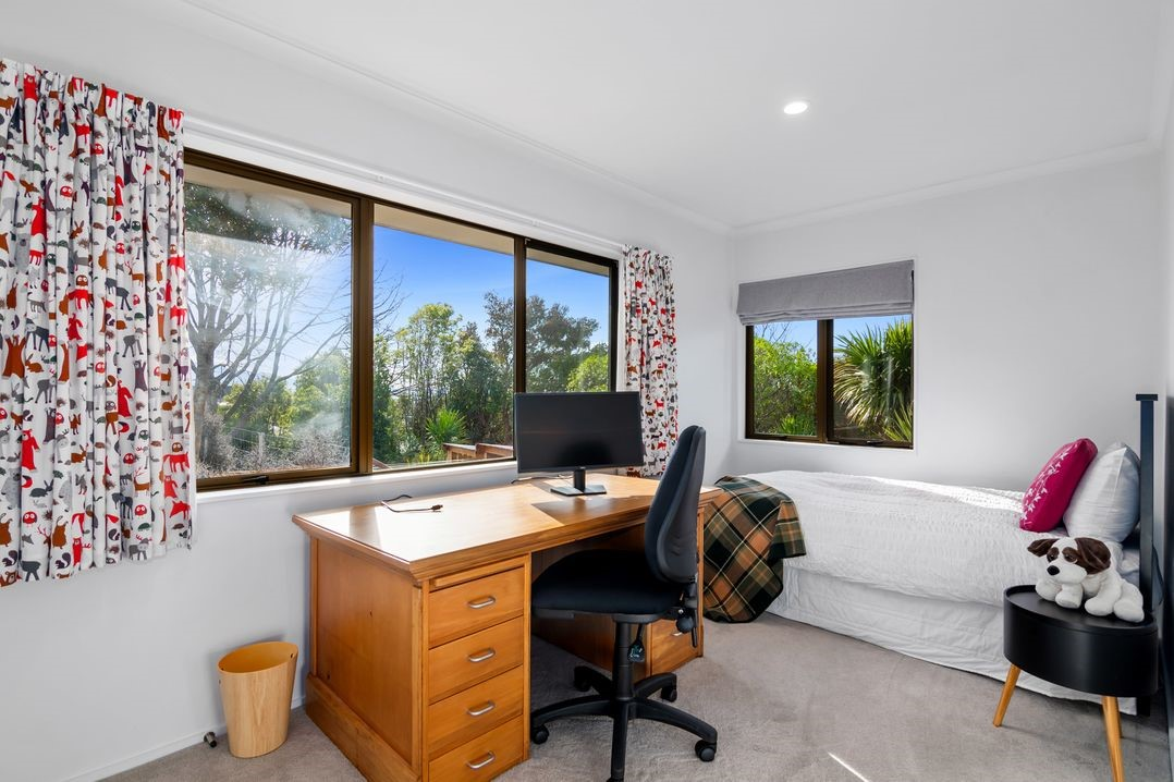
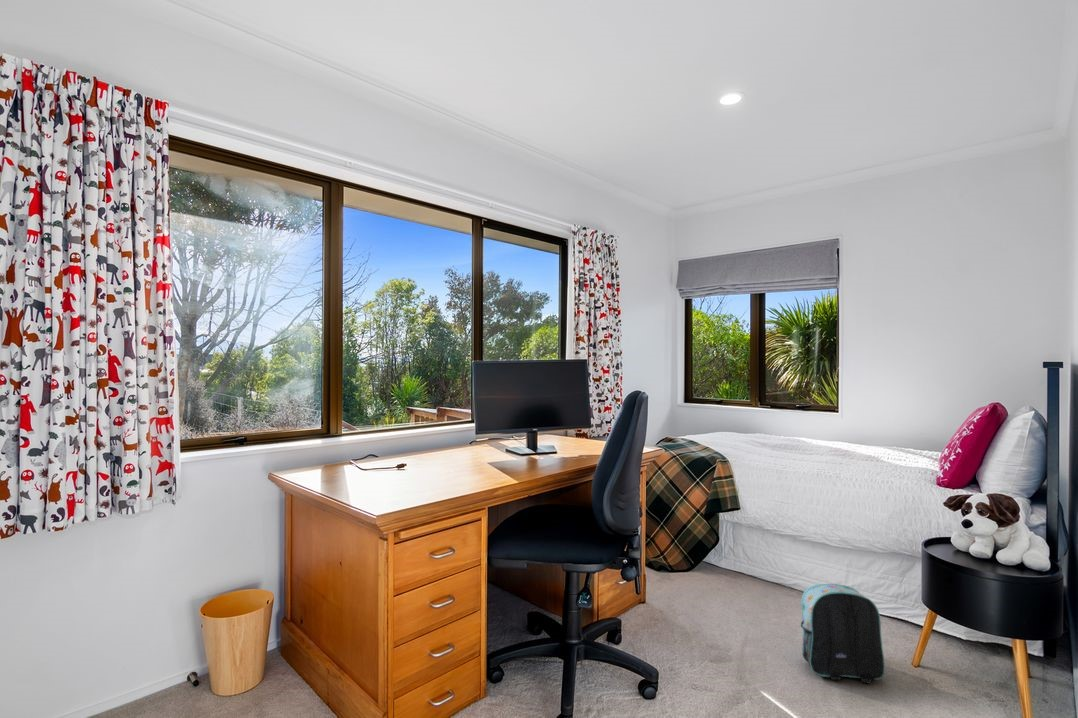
+ backpack [800,583,886,685]
